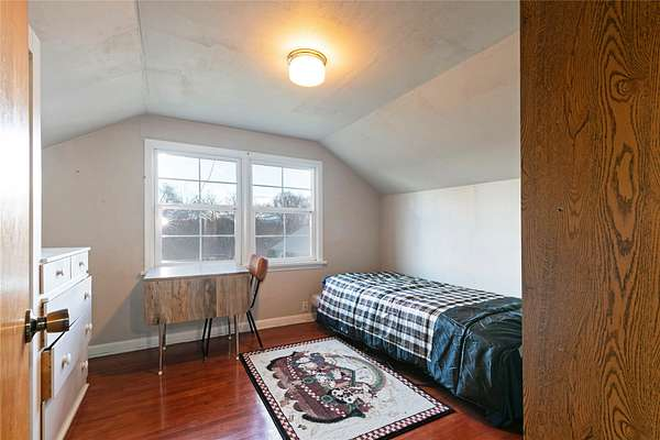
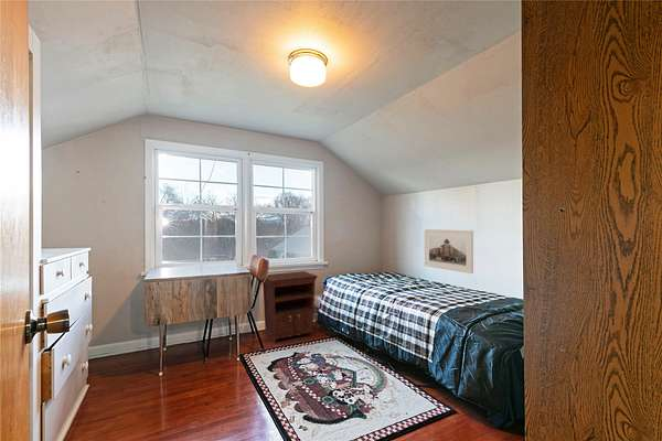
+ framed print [424,228,474,275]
+ nightstand [261,270,319,344]
